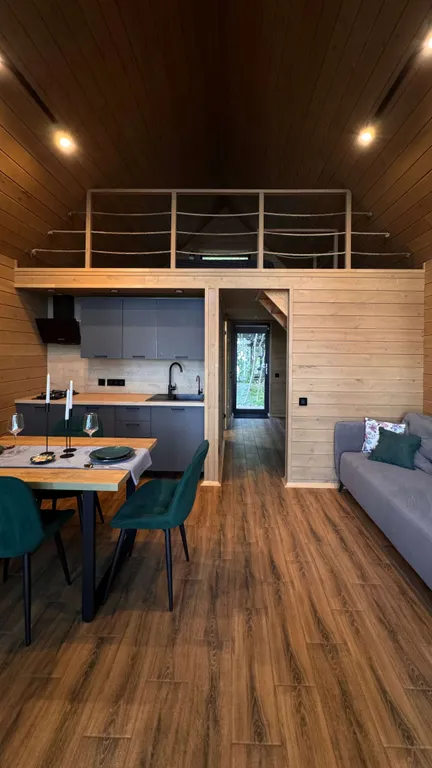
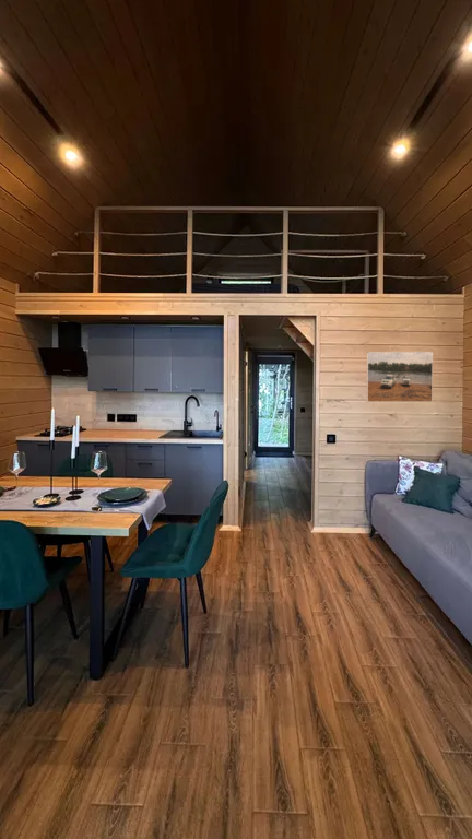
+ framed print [365,351,434,403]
